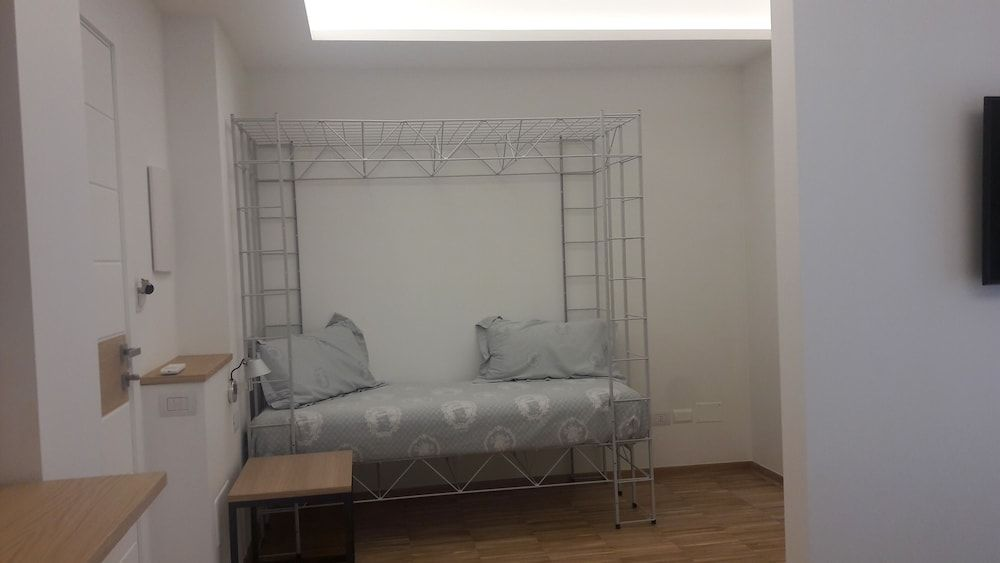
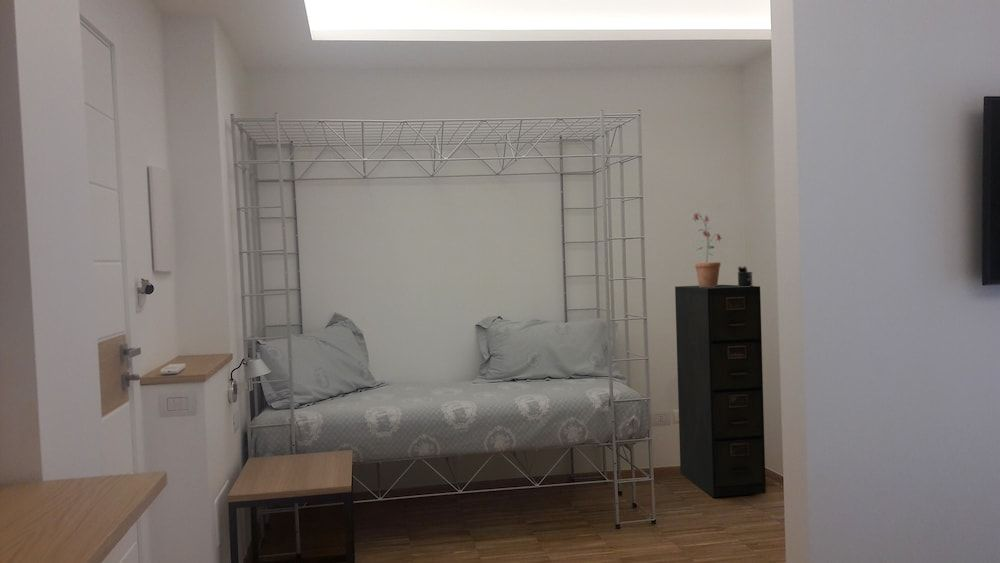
+ pen holder [736,265,754,287]
+ potted plant [691,212,723,287]
+ filing cabinet [674,284,767,498]
